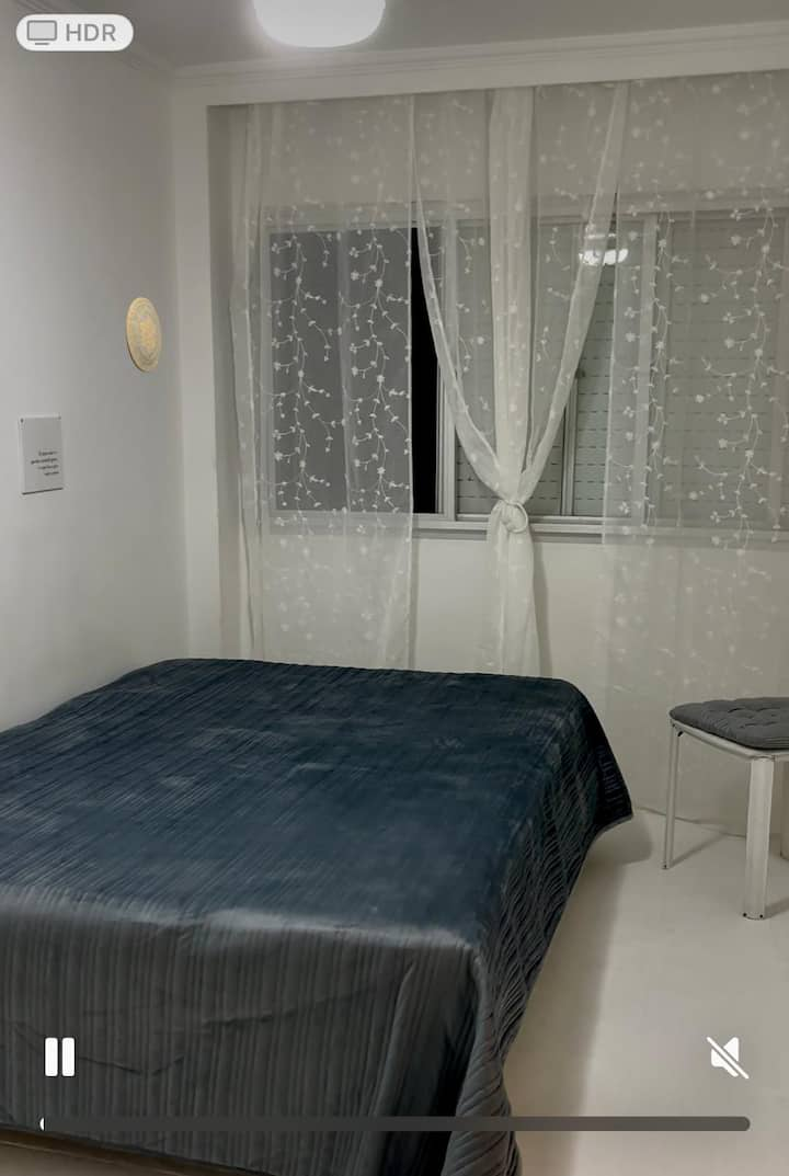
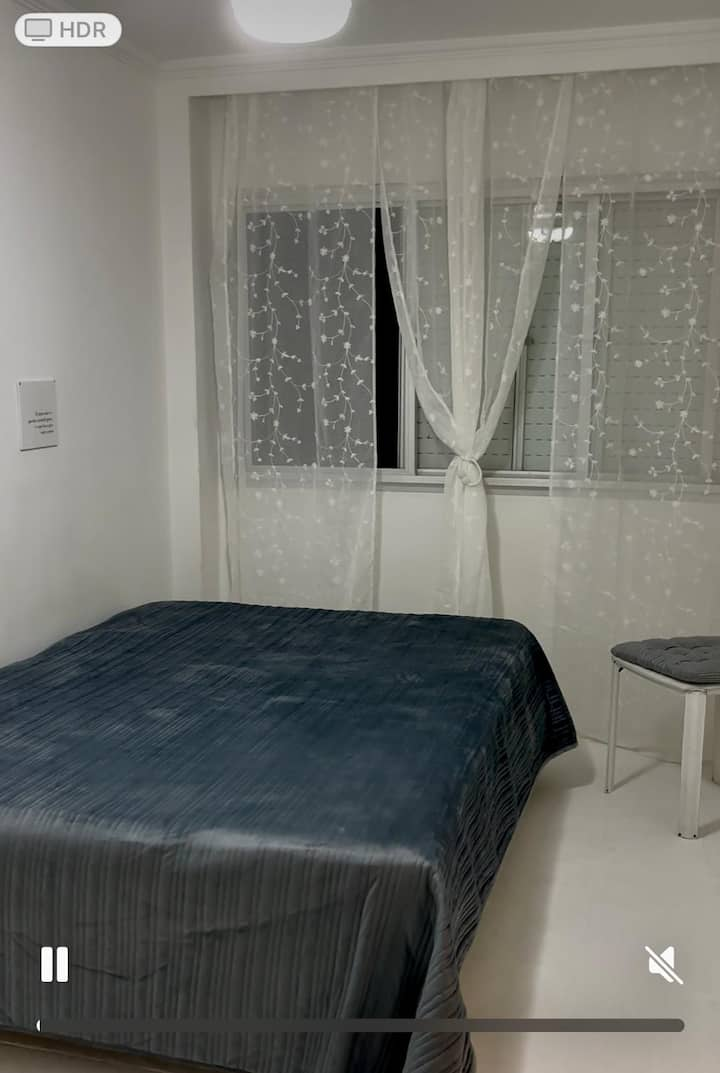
- decorative plate [125,297,162,373]
